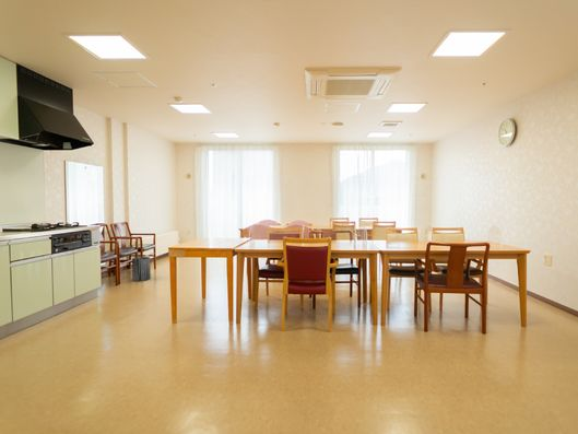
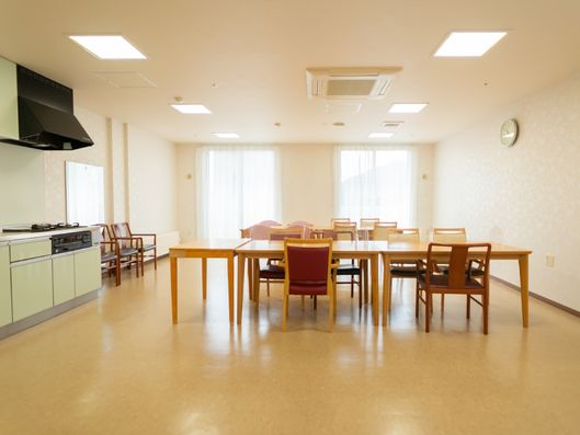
- trash can [131,256,152,282]
